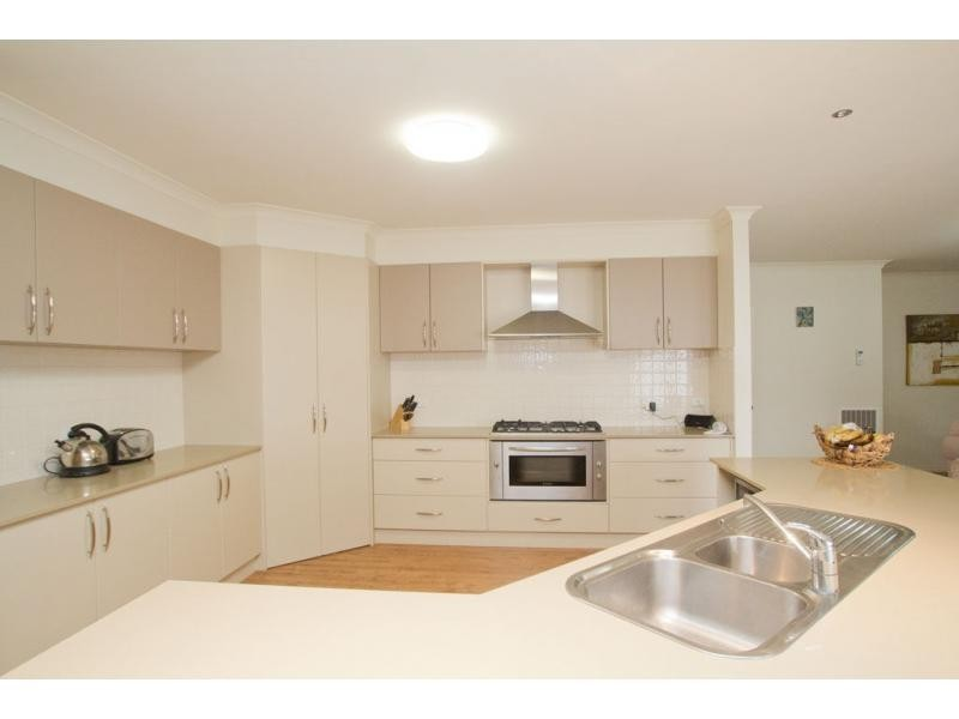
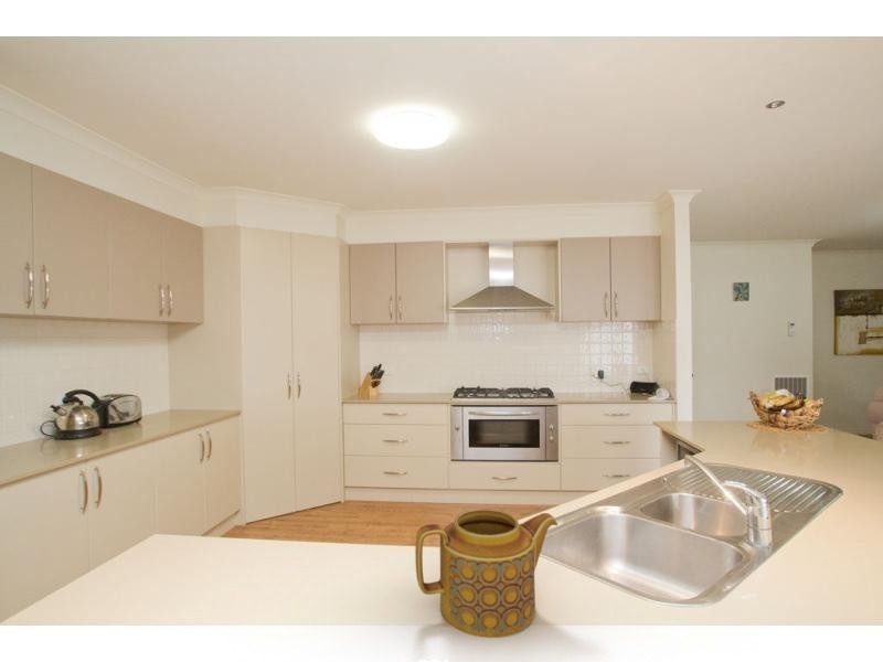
+ teapot [414,508,558,639]
